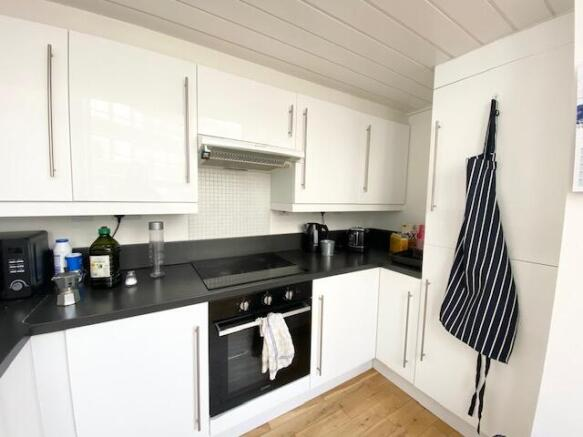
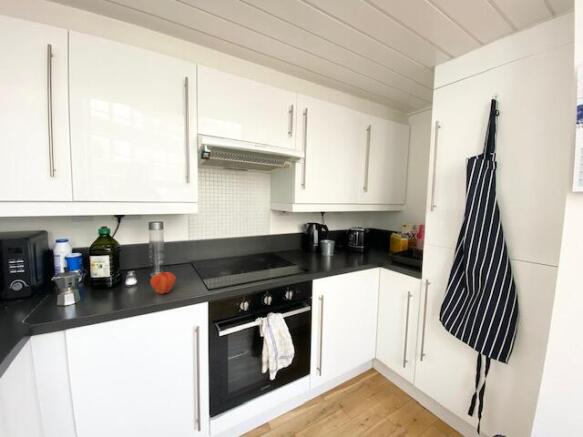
+ fruit [149,269,177,295]
